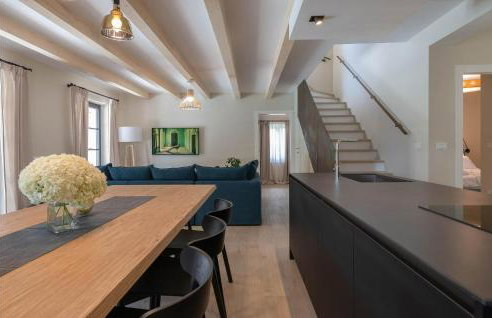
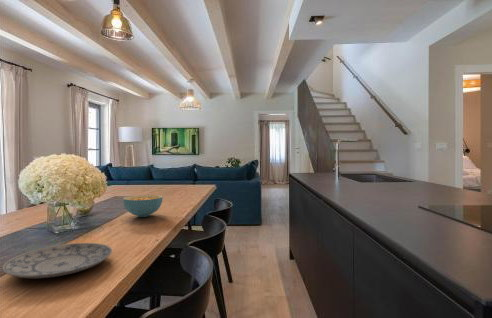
+ plate [0,242,113,279]
+ cereal bowl [122,194,164,218]
